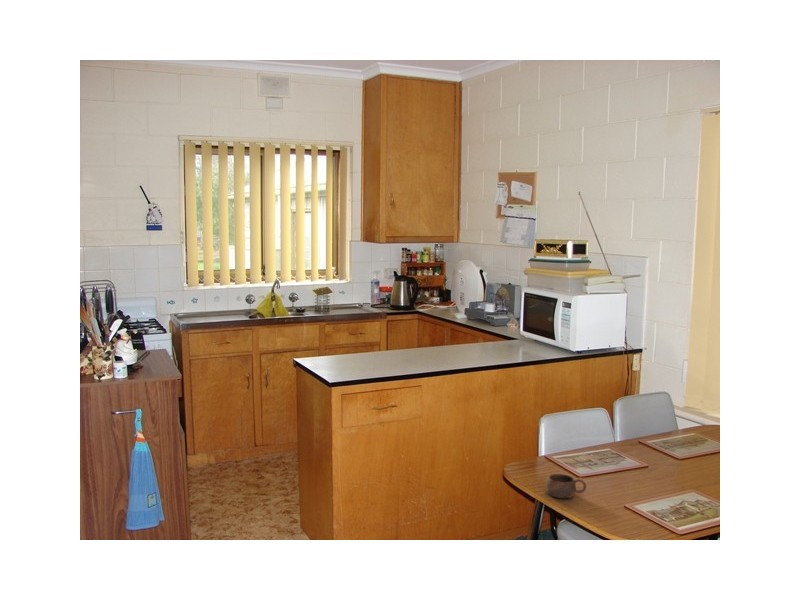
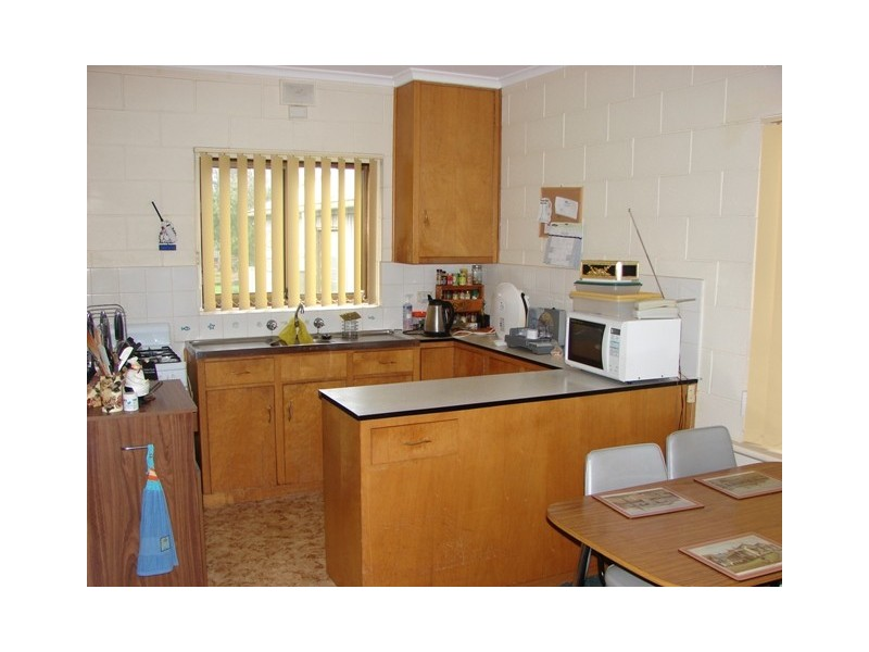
- cup [545,473,587,499]
